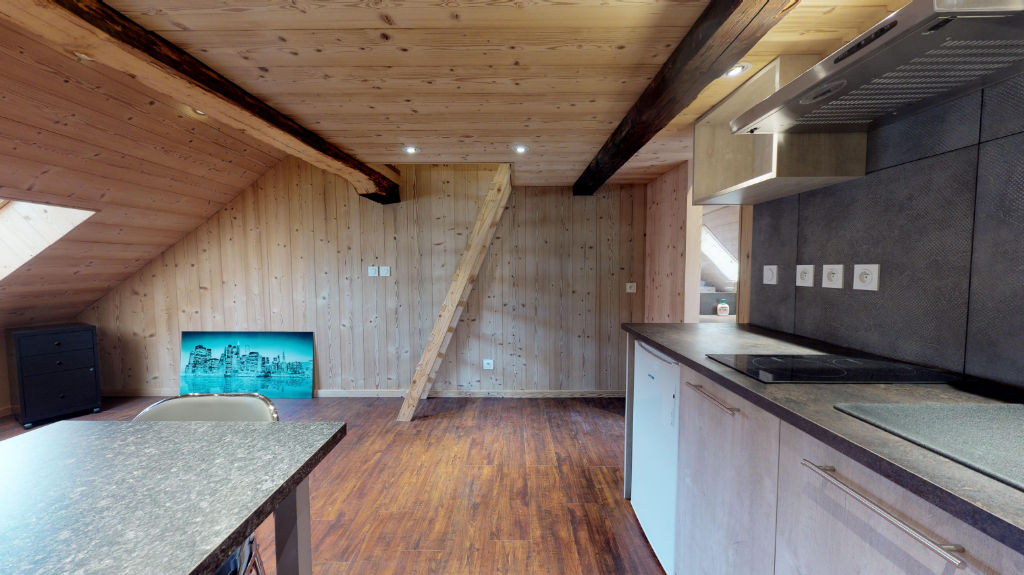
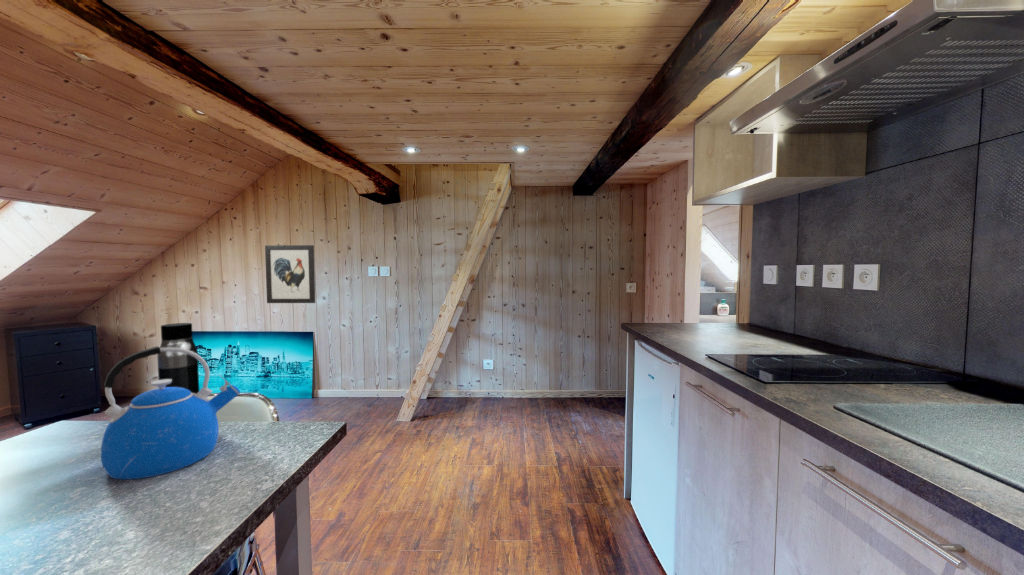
+ water bottle [157,322,200,394]
+ kettle [100,345,241,480]
+ wall art [264,244,316,304]
